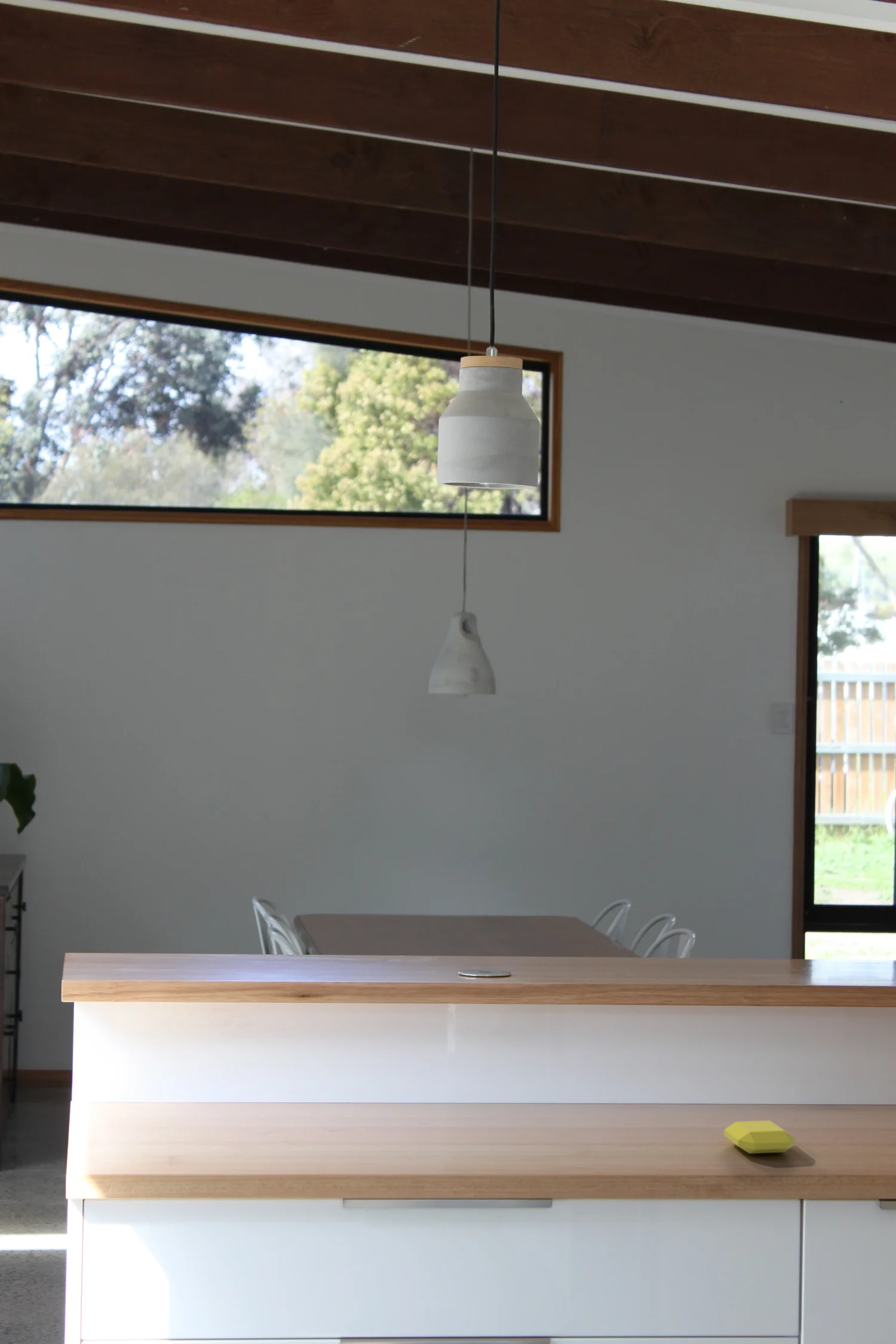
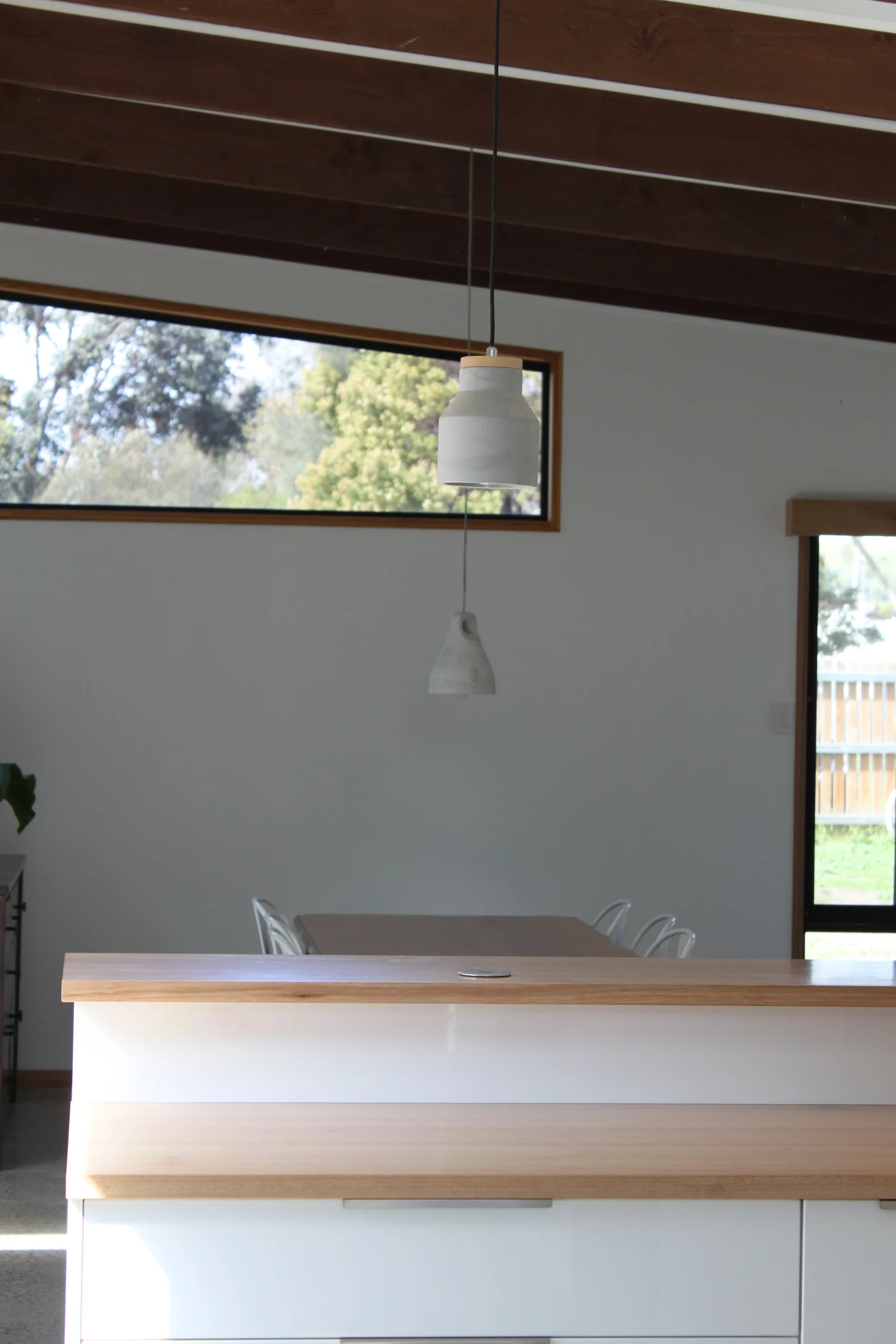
- soap bar [723,1120,796,1154]
